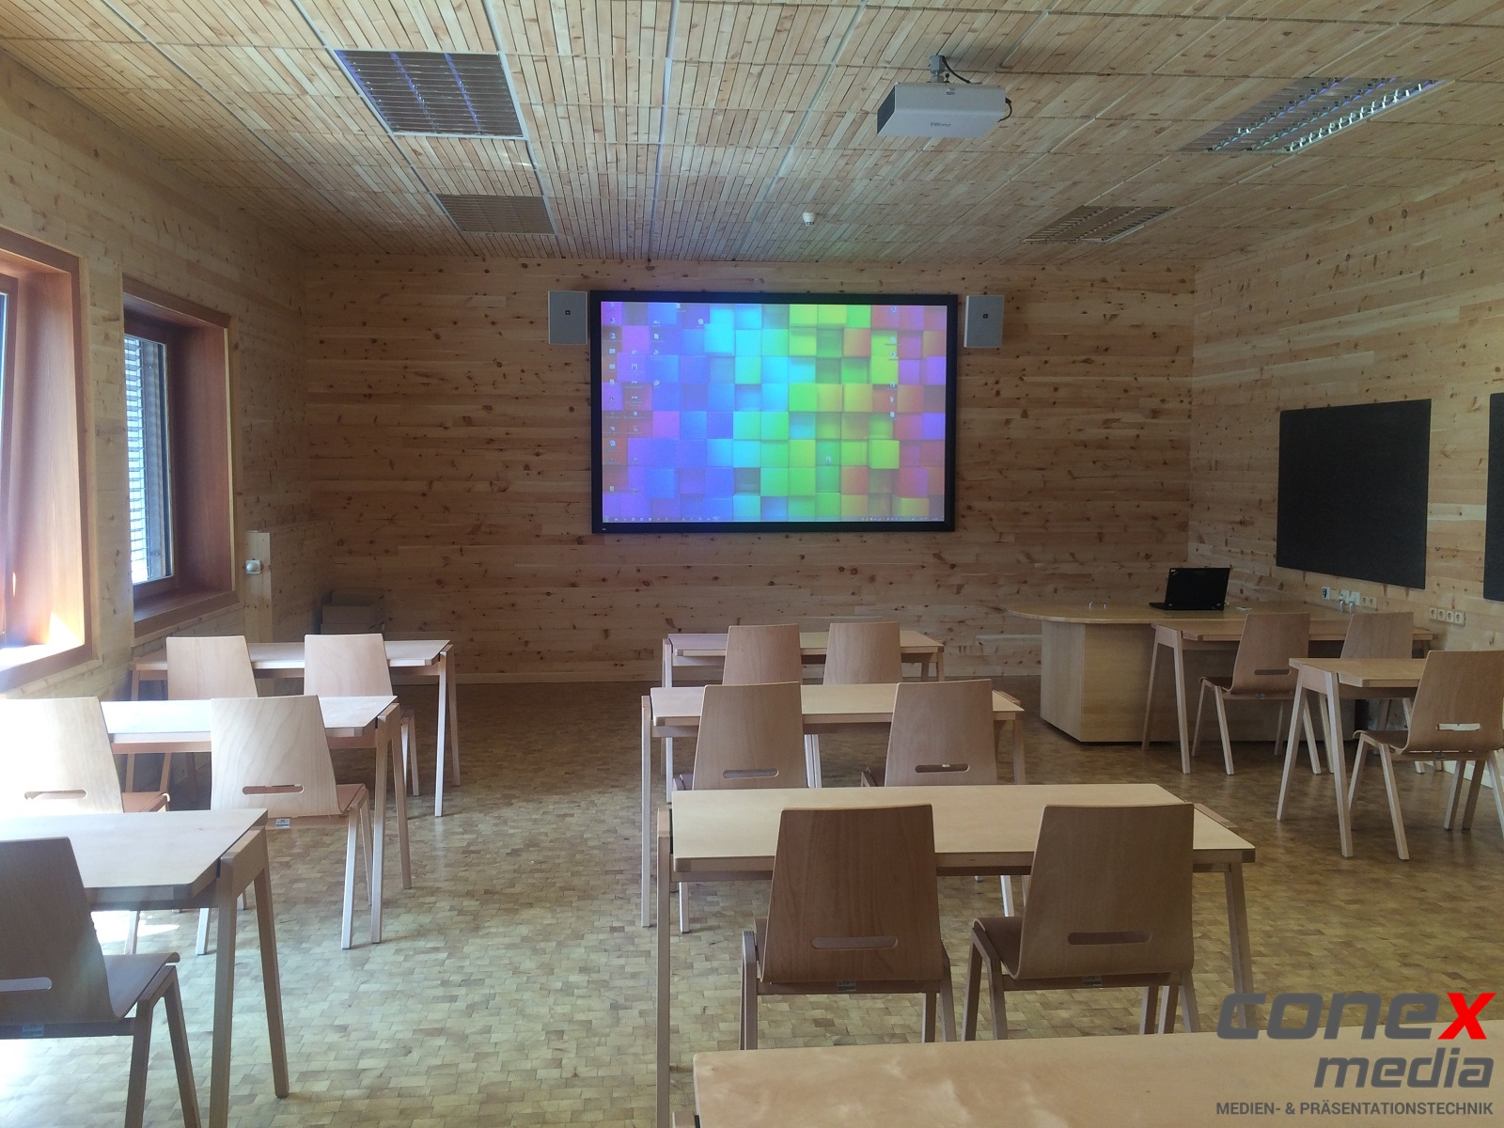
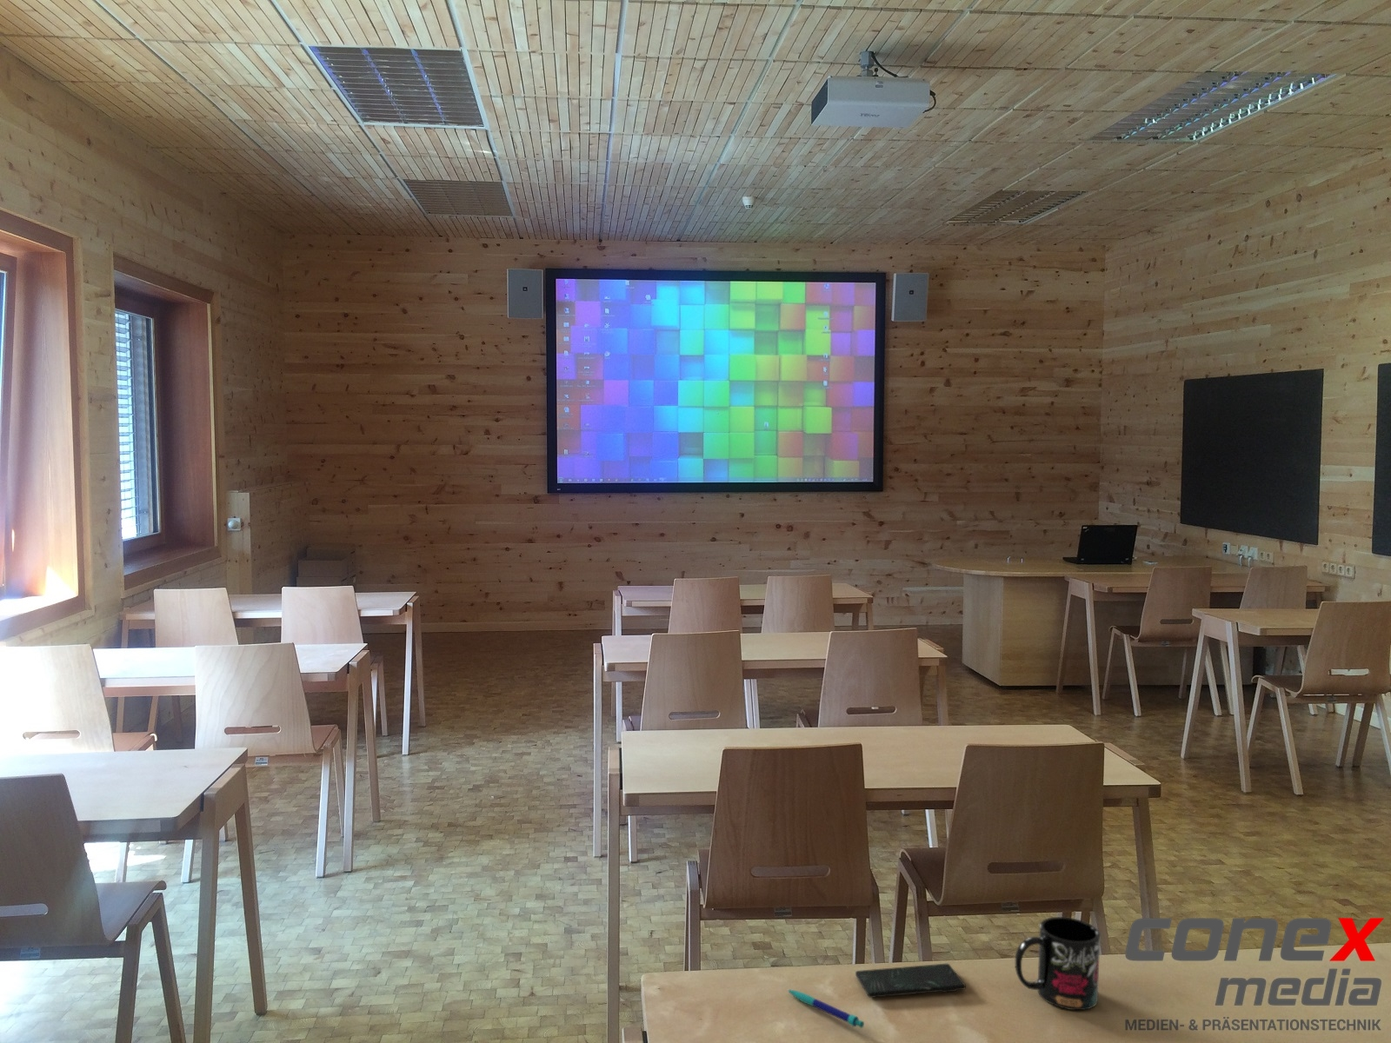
+ mug [1014,916,1101,1011]
+ pen [786,988,865,1029]
+ smartphone [854,963,967,999]
